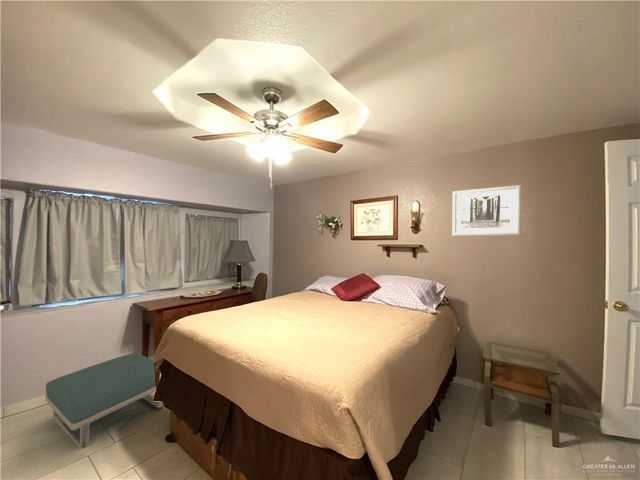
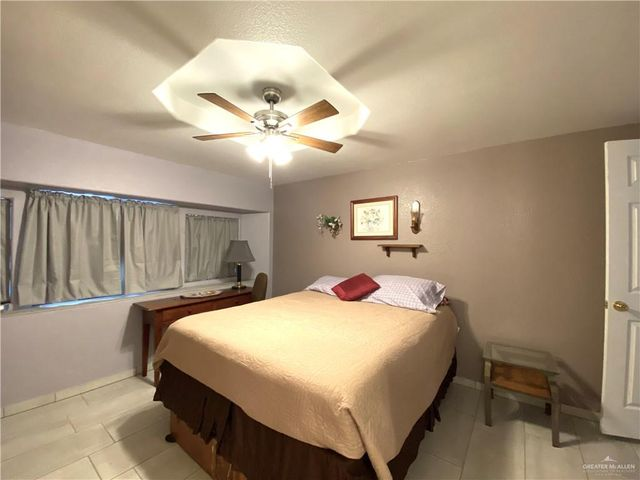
- wall art [451,184,522,237]
- footstool [44,352,164,450]
